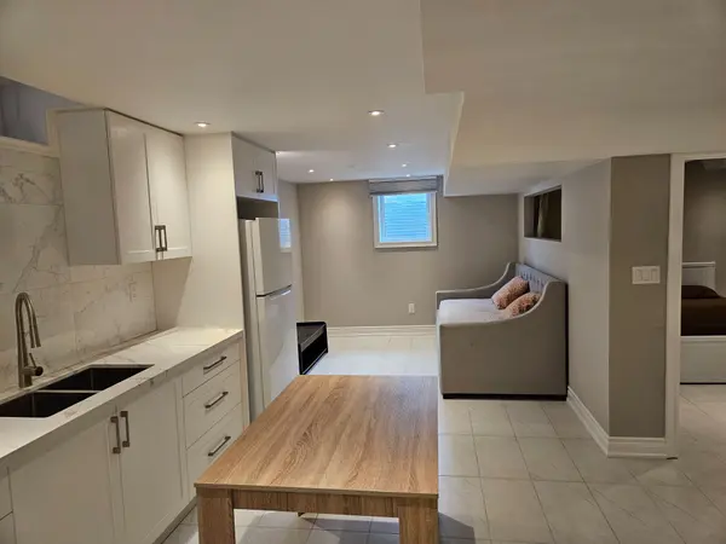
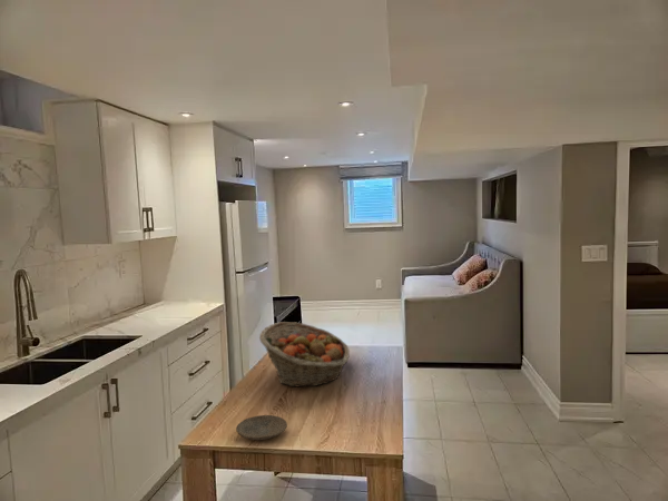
+ plate [235,414,288,441]
+ fruit basket [258,321,351,387]
